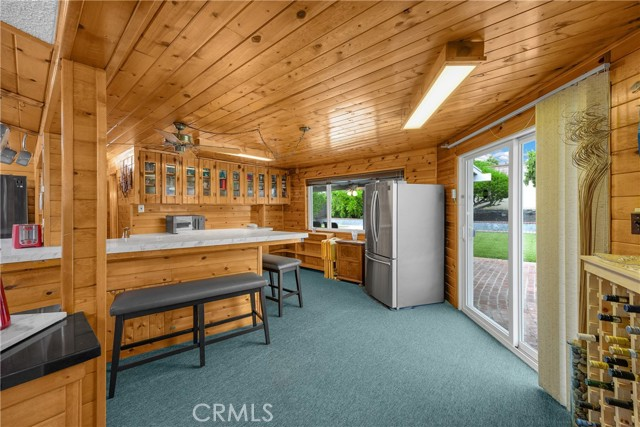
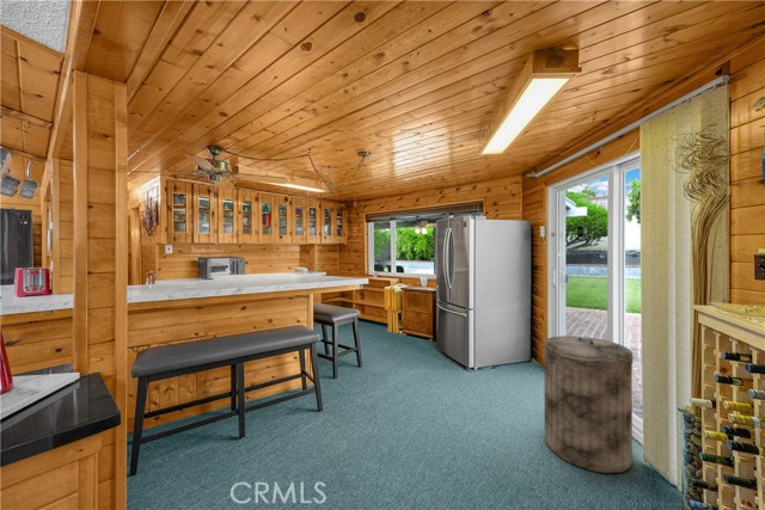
+ trash can [543,334,635,474]
